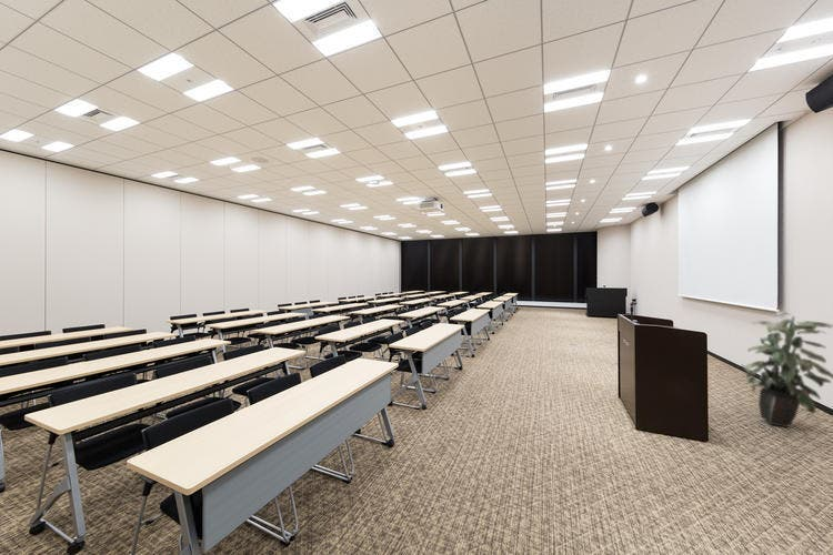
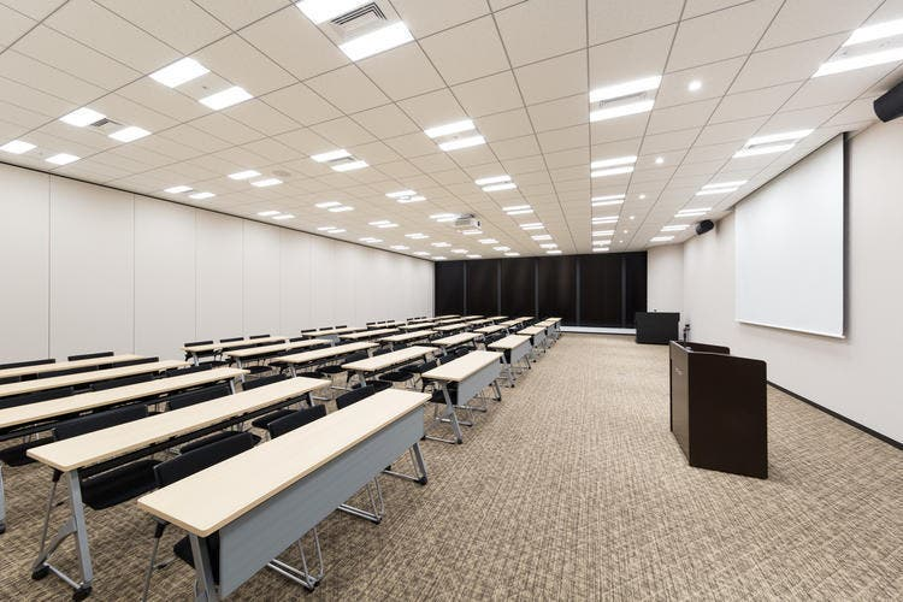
- indoor plant [740,311,833,428]
